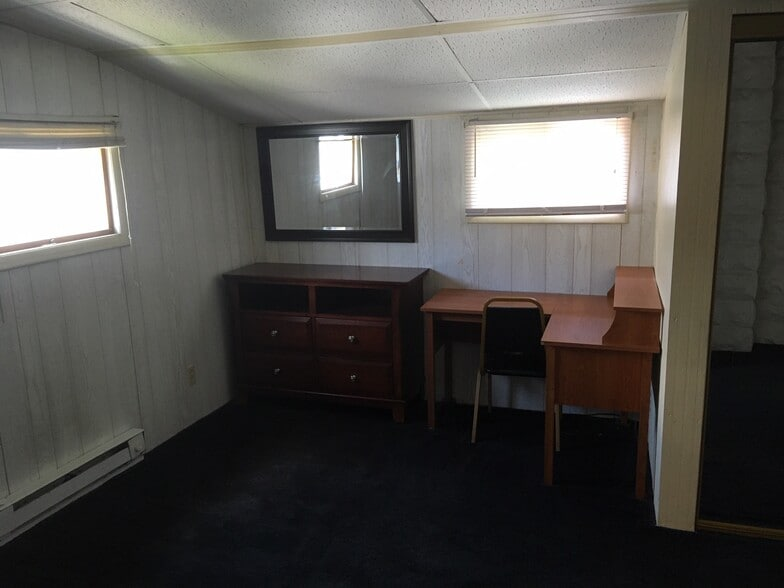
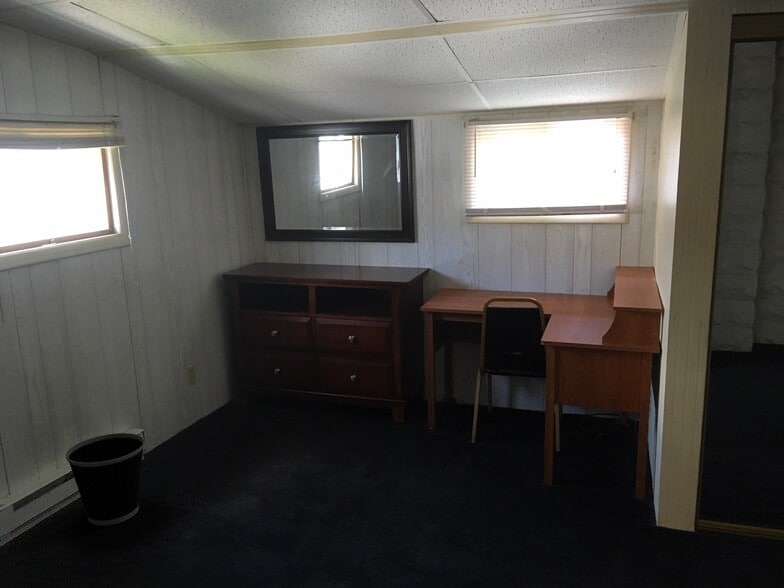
+ wastebasket [65,432,146,527]
